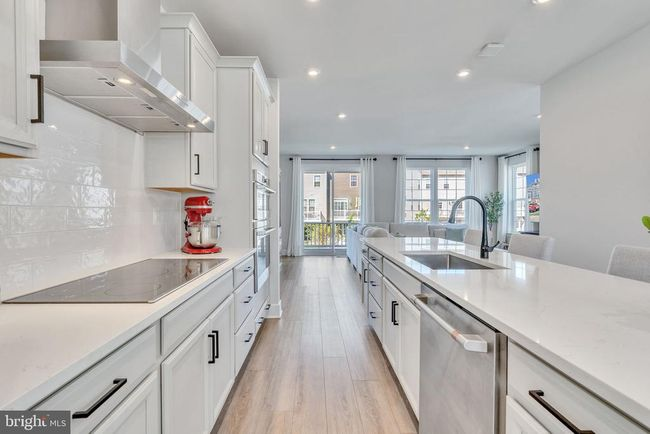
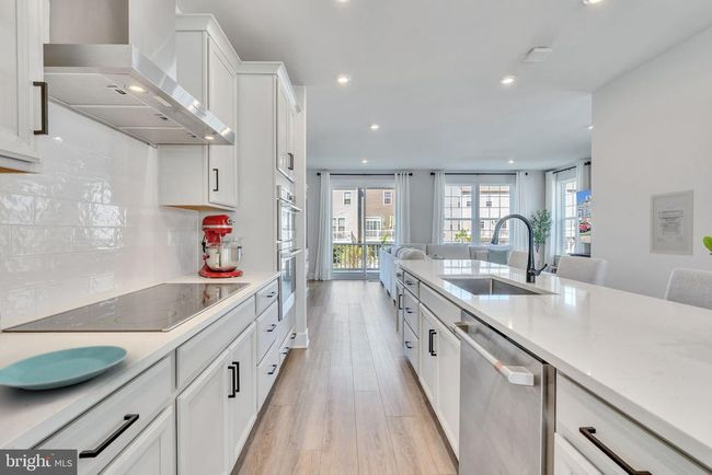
+ wall art [648,188,694,257]
+ plate [0,345,129,391]
